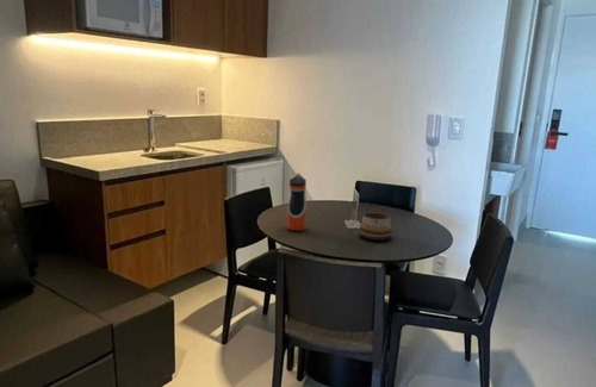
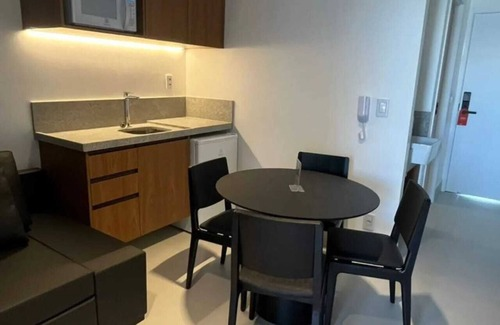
- decorative bowl [358,212,393,241]
- water bottle [286,173,308,232]
